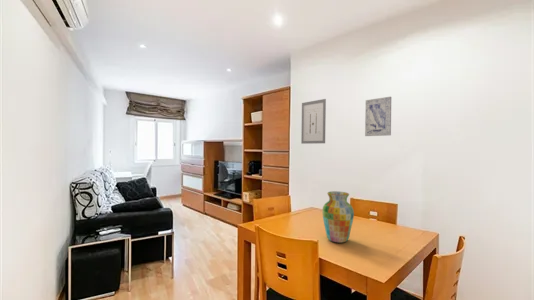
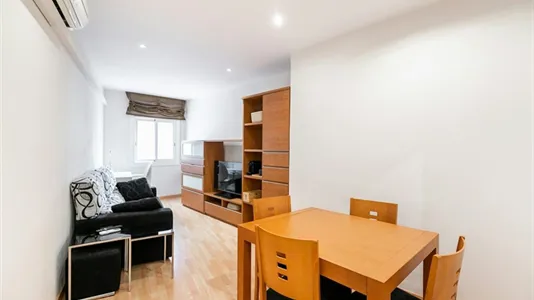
- wall art [300,98,327,145]
- vase [321,190,355,244]
- wall art [364,96,392,137]
